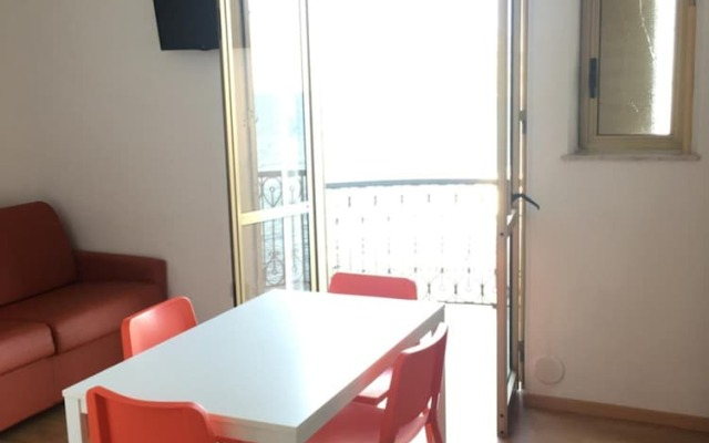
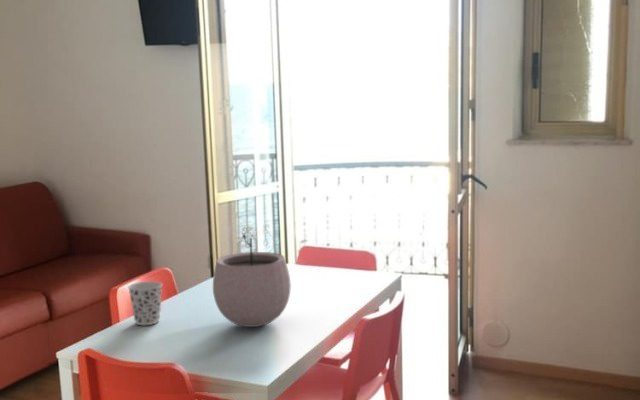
+ cup [127,280,163,326]
+ plant pot [212,228,292,328]
